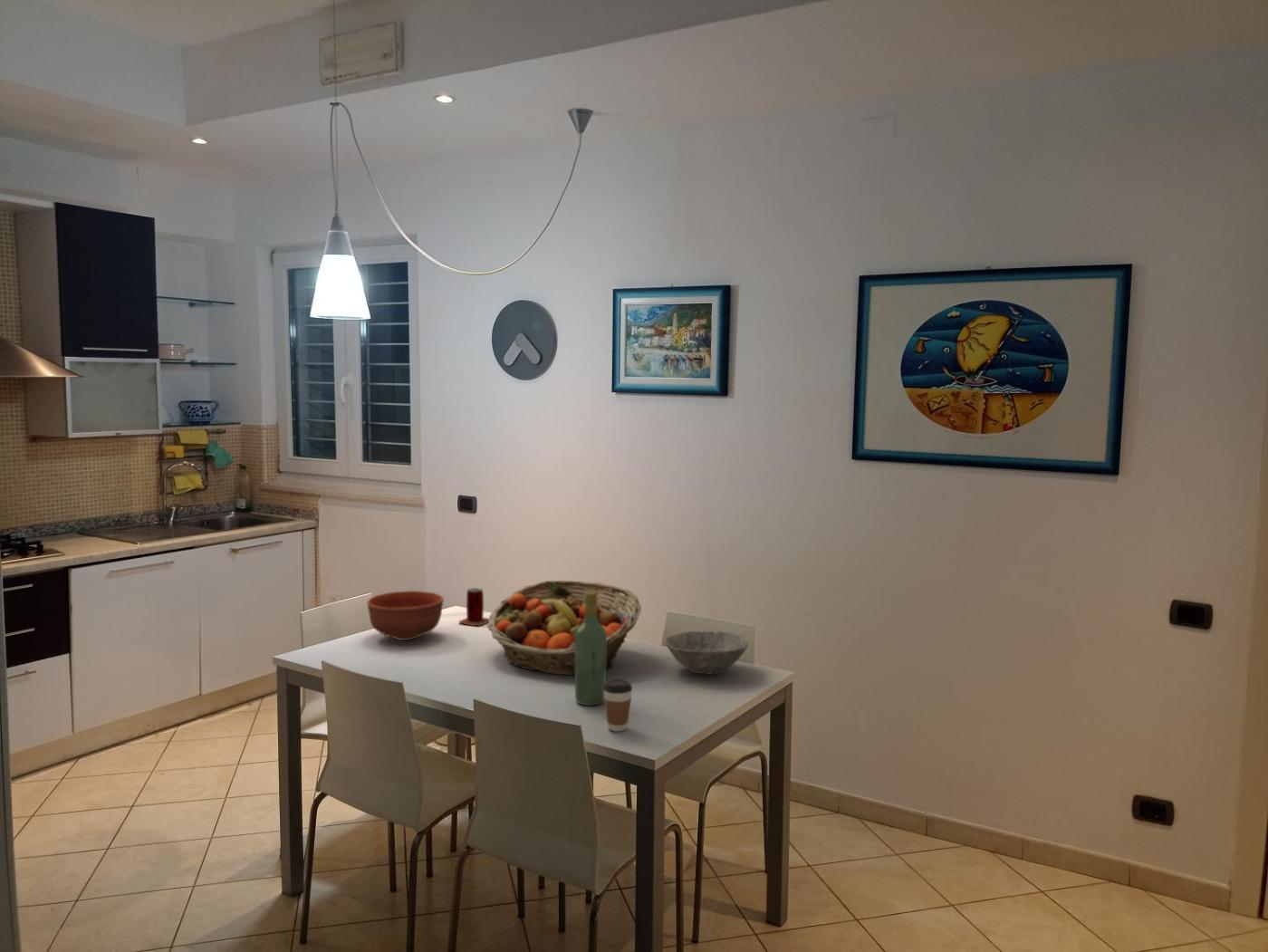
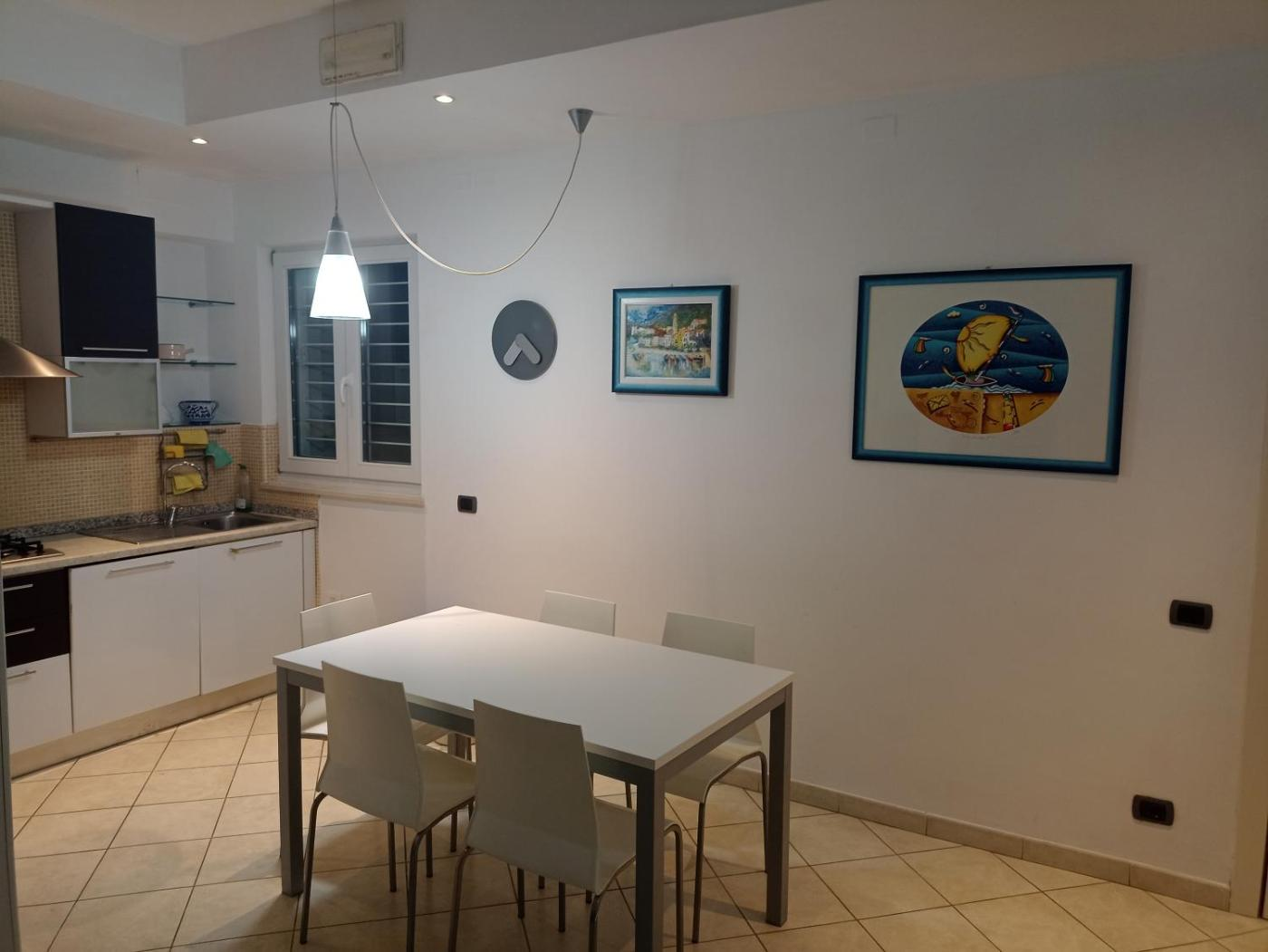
- coffee cup [603,678,633,732]
- bowl [366,590,445,641]
- fruit basket [486,580,642,676]
- wine bottle [574,592,607,707]
- beer can [458,587,489,627]
- bowl [665,630,749,676]
